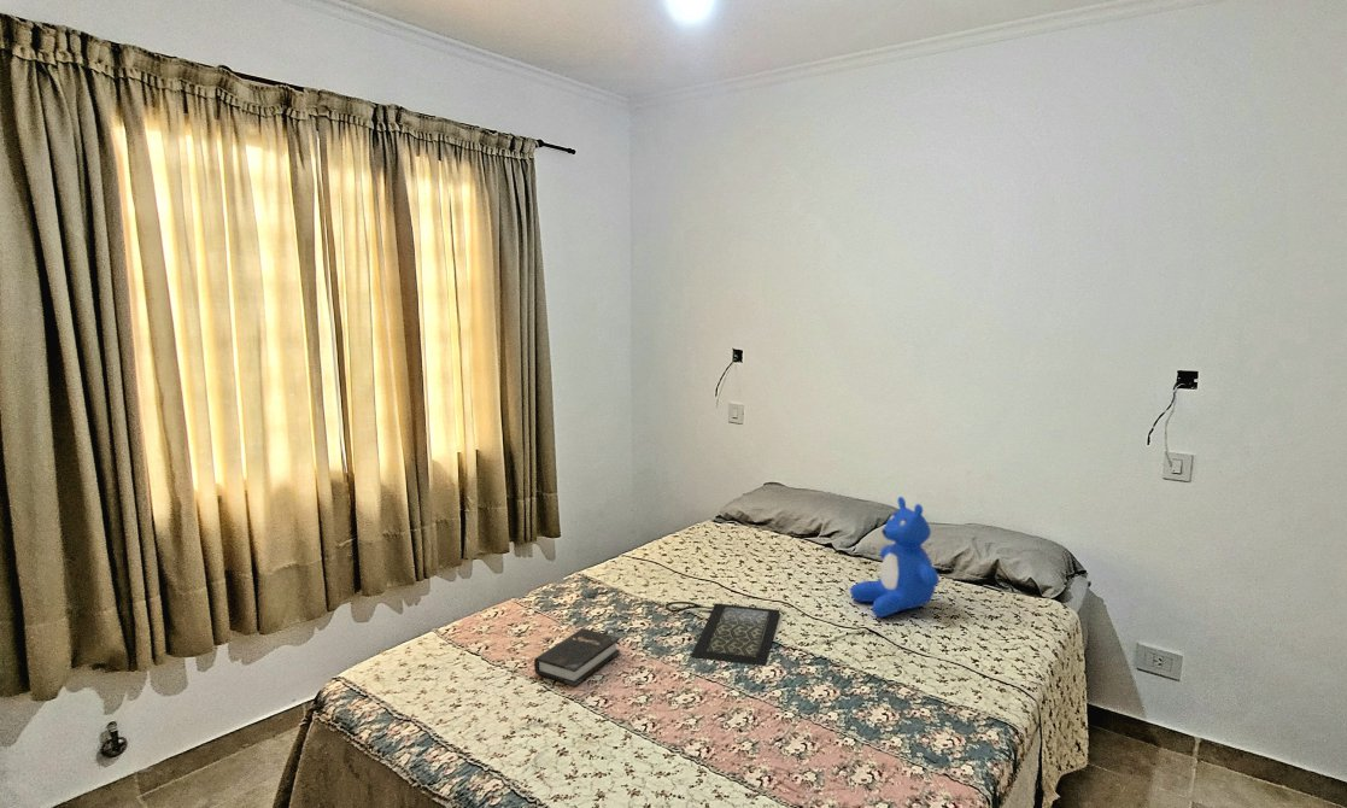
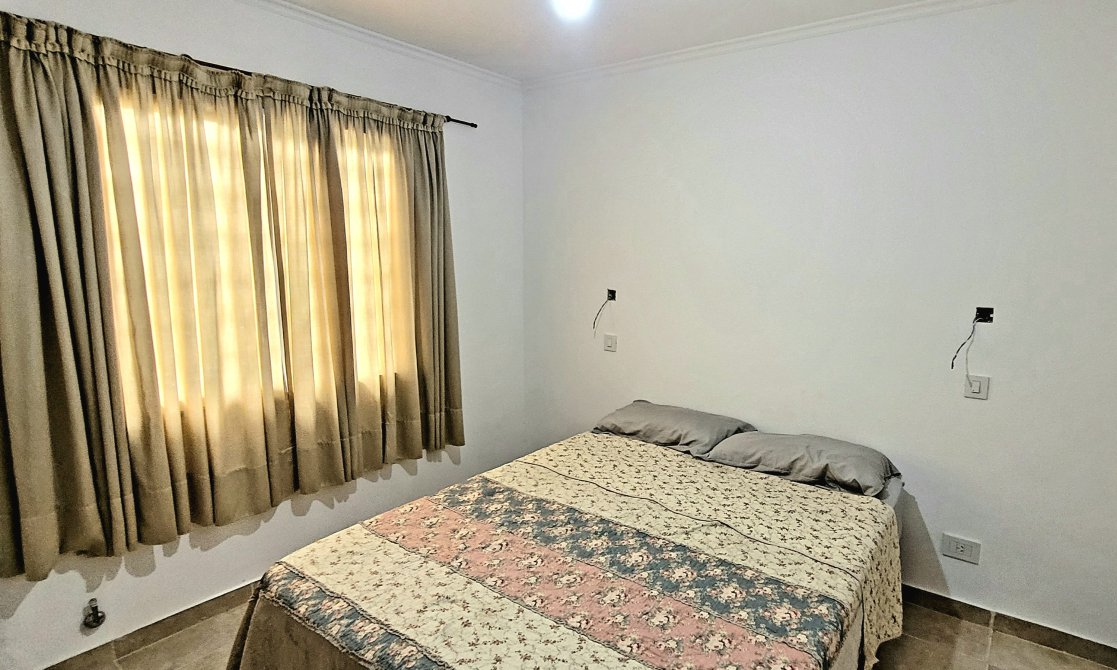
- hardback book [533,627,621,687]
- teddy bear [849,496,941,619]
- clutch bag [664,601,781,667]
